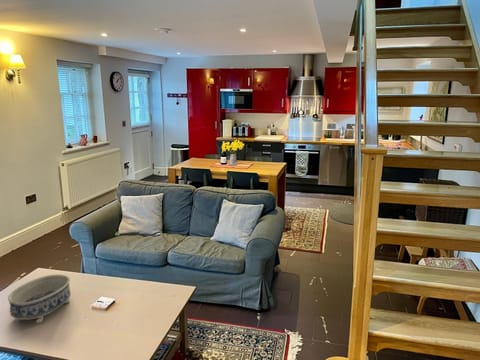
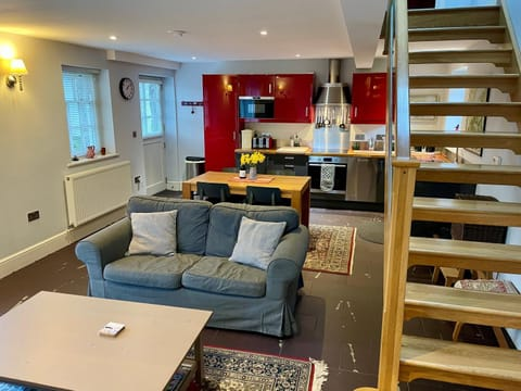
- decorative bowl [7,274,72,324]
